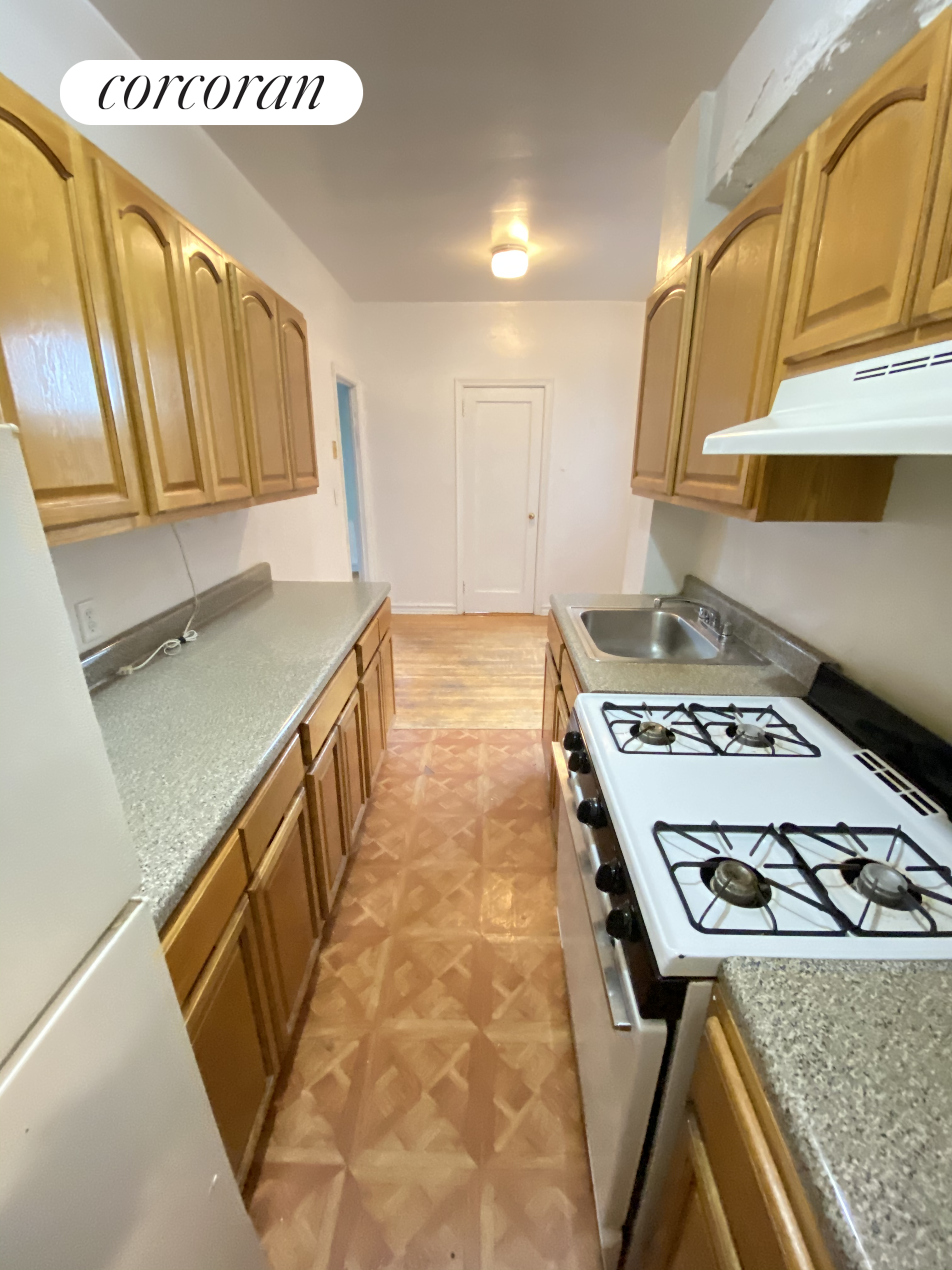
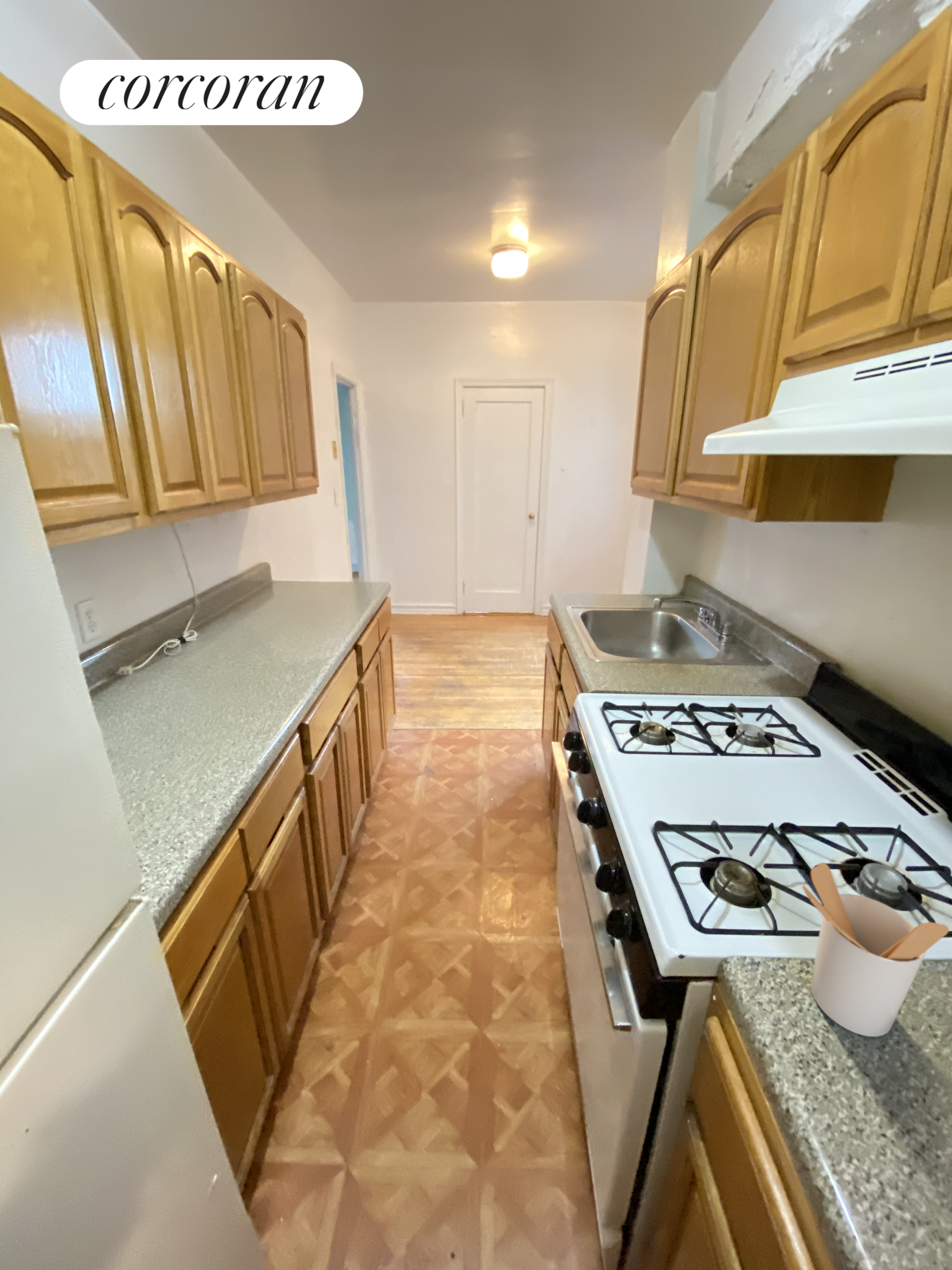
+ utensil holder [802,862,949,1037]
